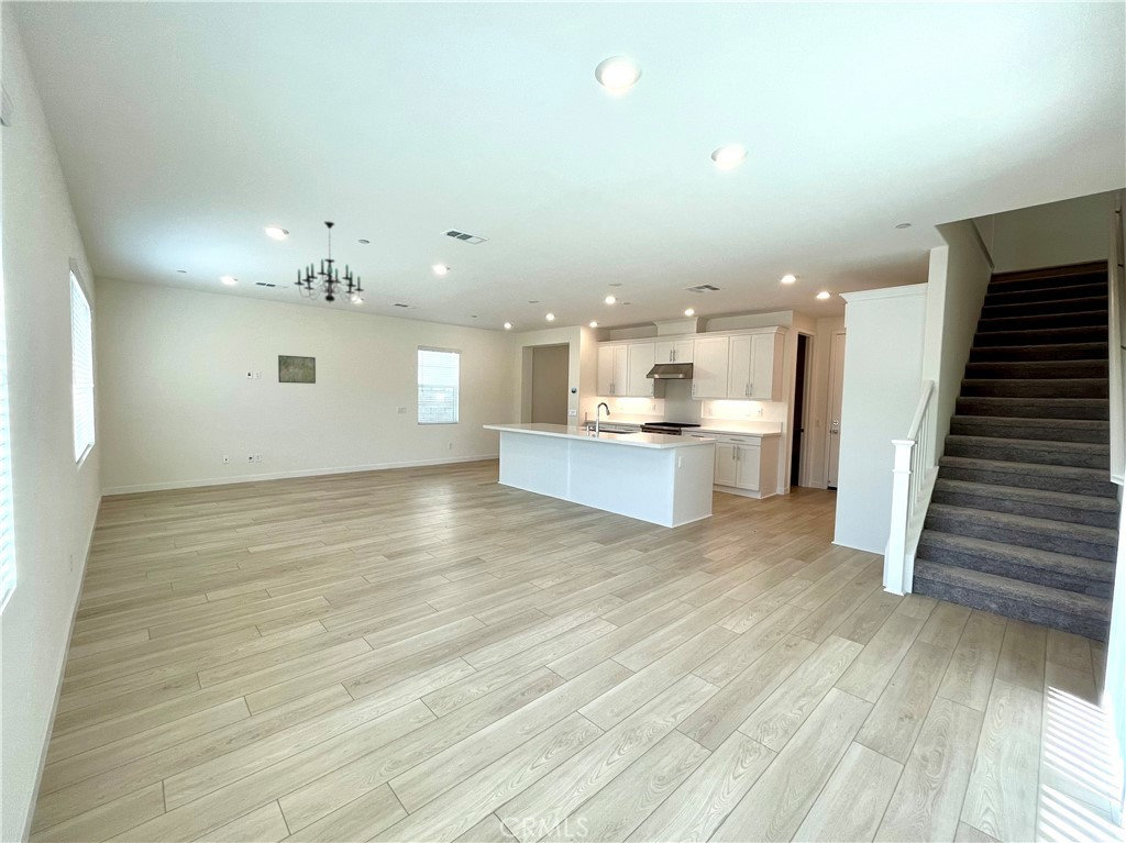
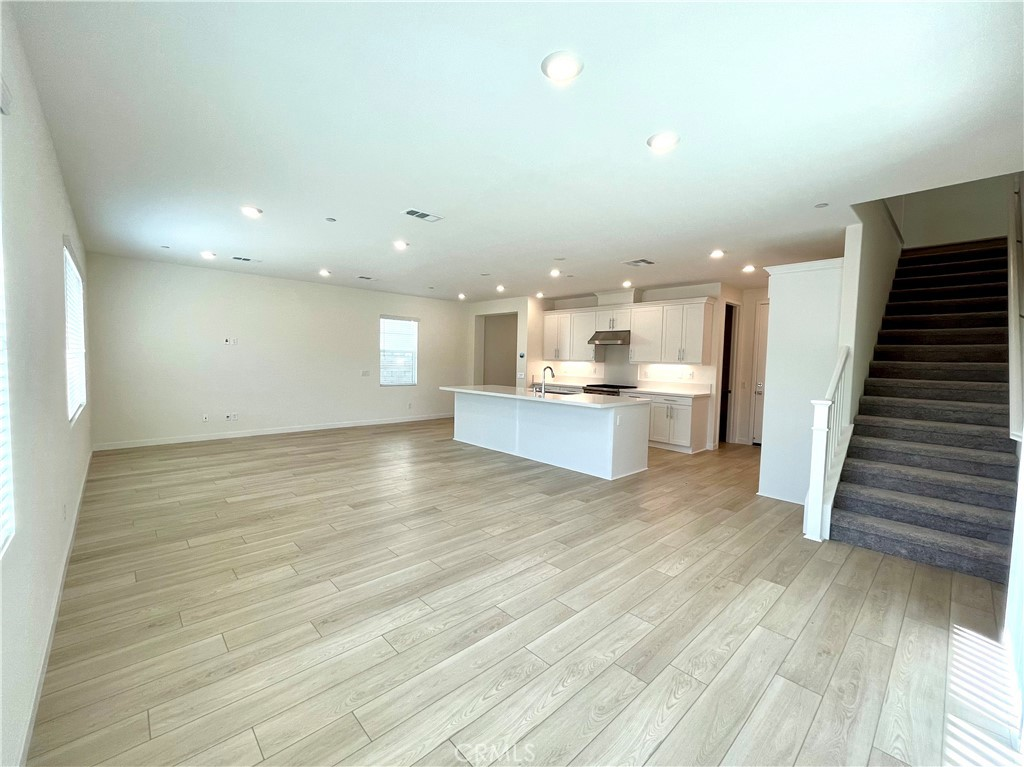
- chandelier [292,221,365,304]
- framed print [277,354,317,385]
